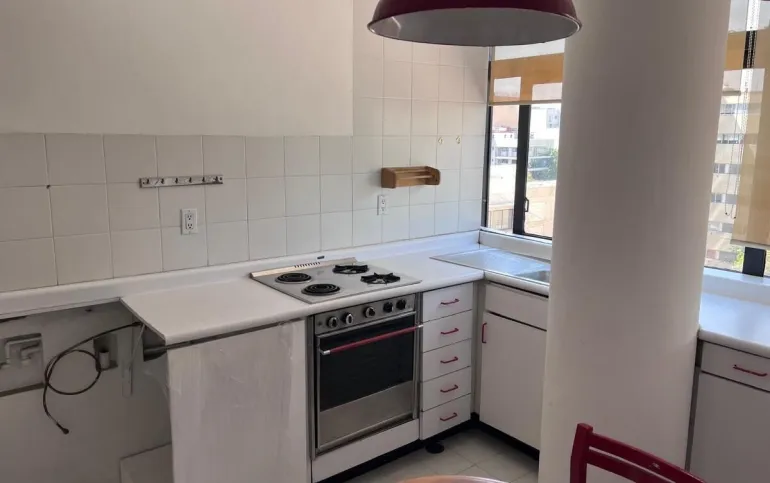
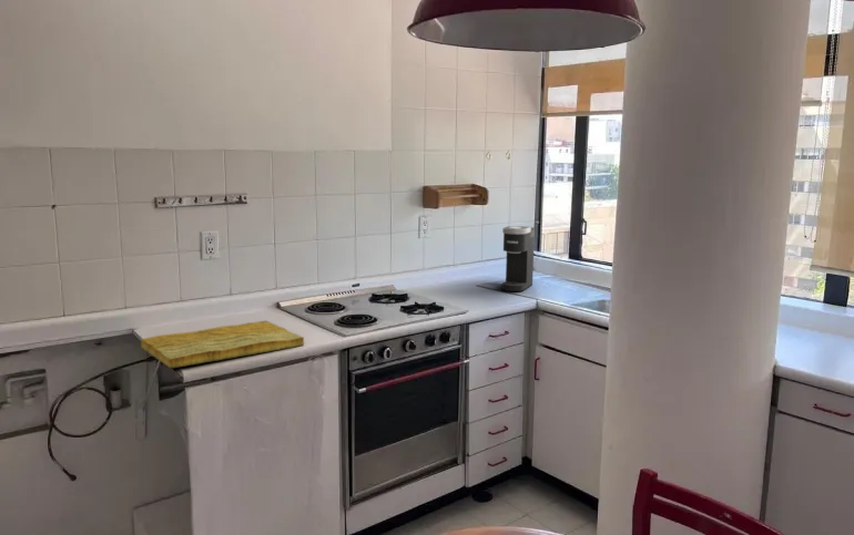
+ coffee maker [501,225,536,292]
+ cutting board [140,319,305,370]
